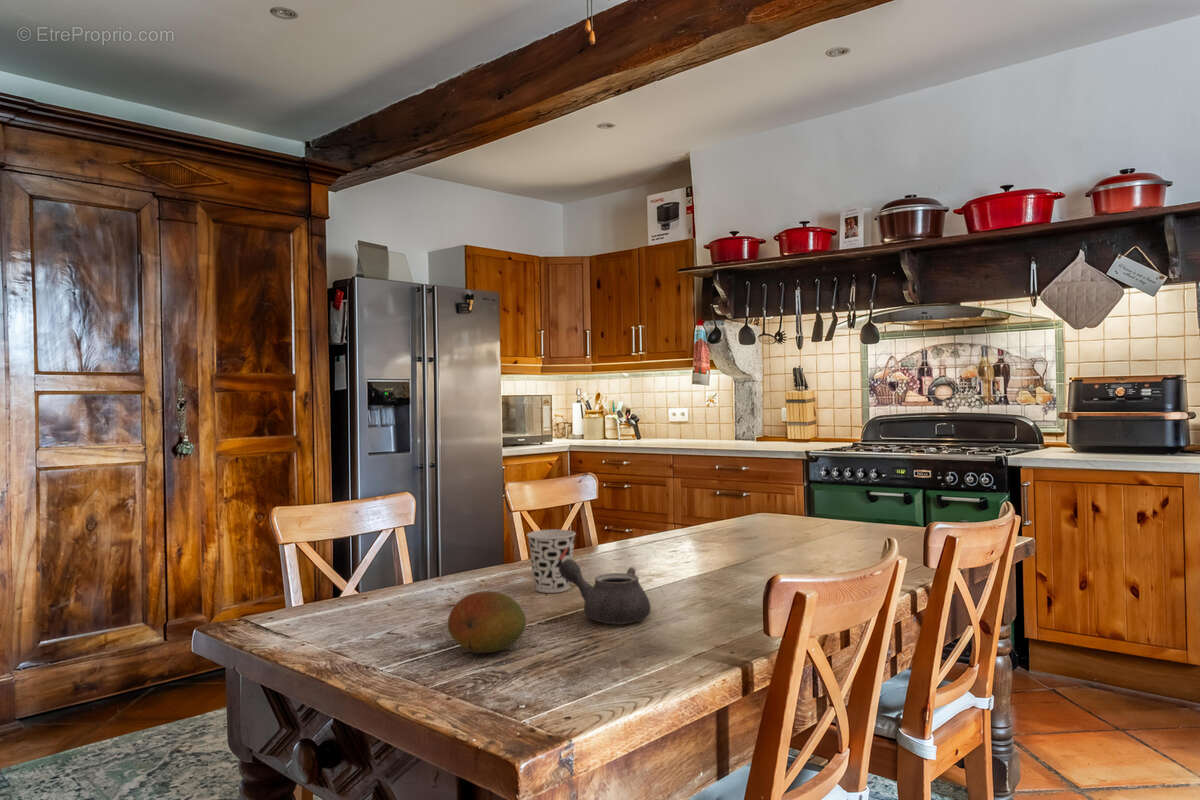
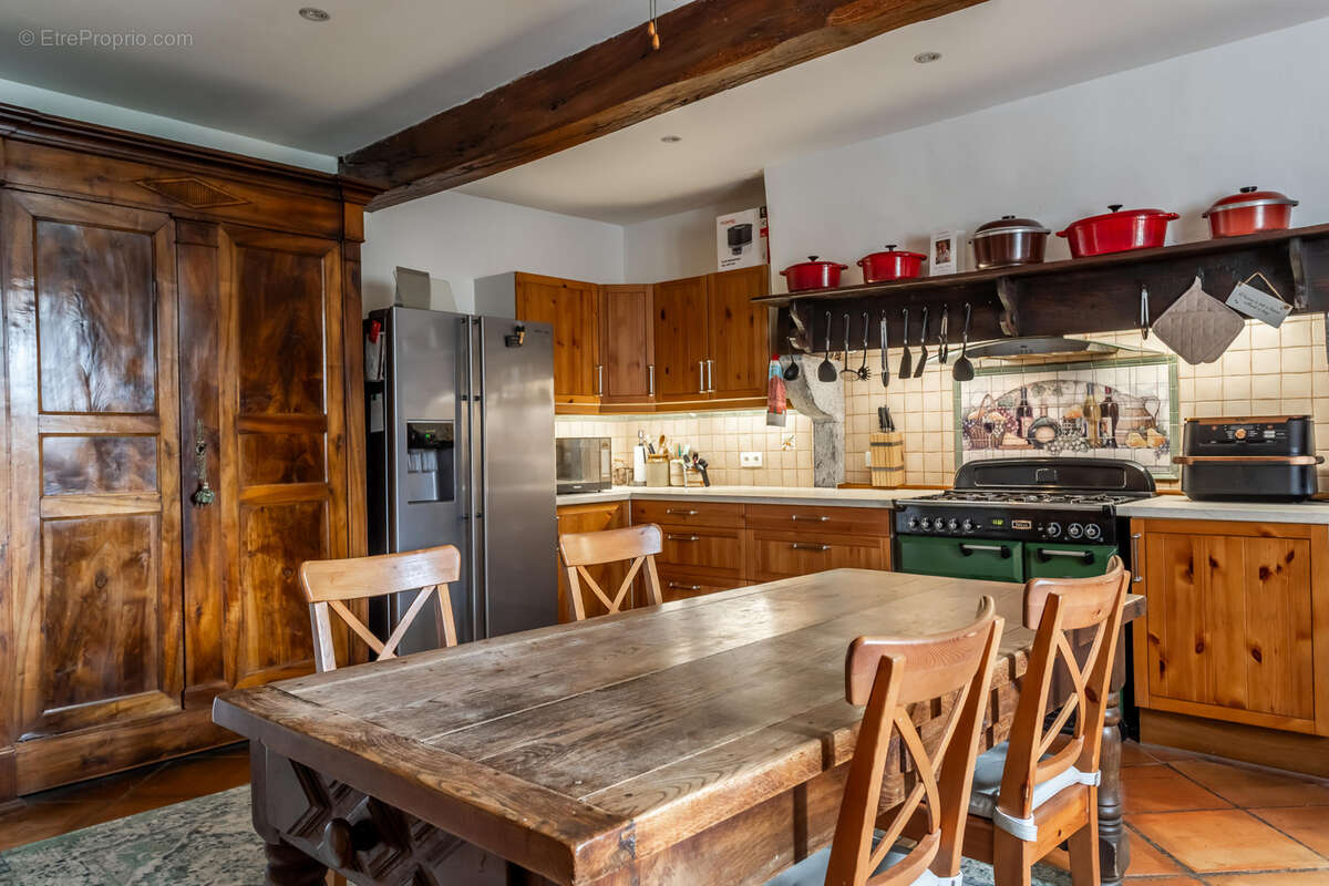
- fruit [447,590,527,654]
- teapot [559,559,652,625]
- cup [526,528,577,594]
